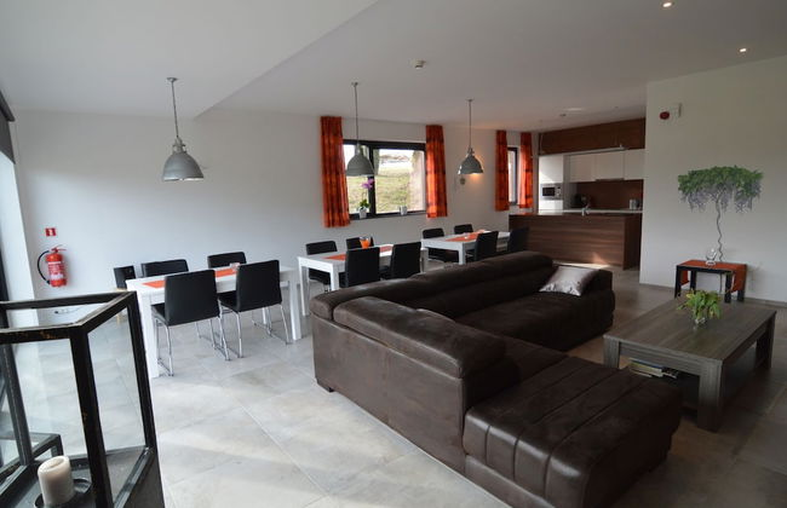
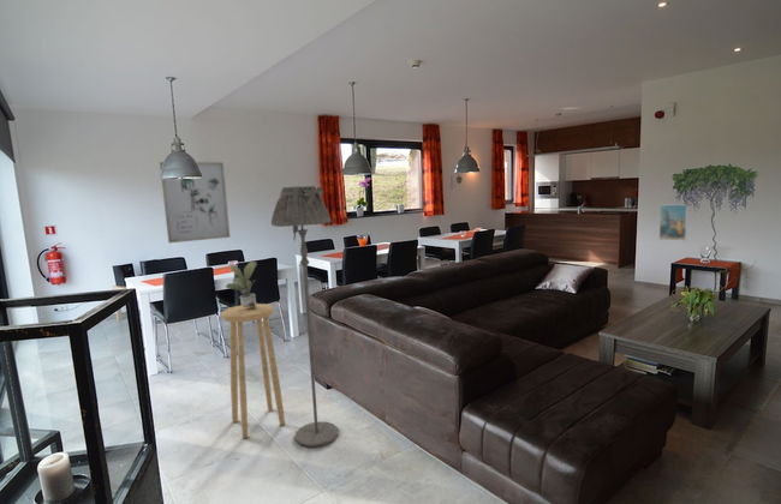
+ floor lamp [270,185,339,449]
+ potted plant [225,260,258,308]
+ stool [220,302,286,439]
+ wall art [159,161,231,244]
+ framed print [657,204,688,241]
